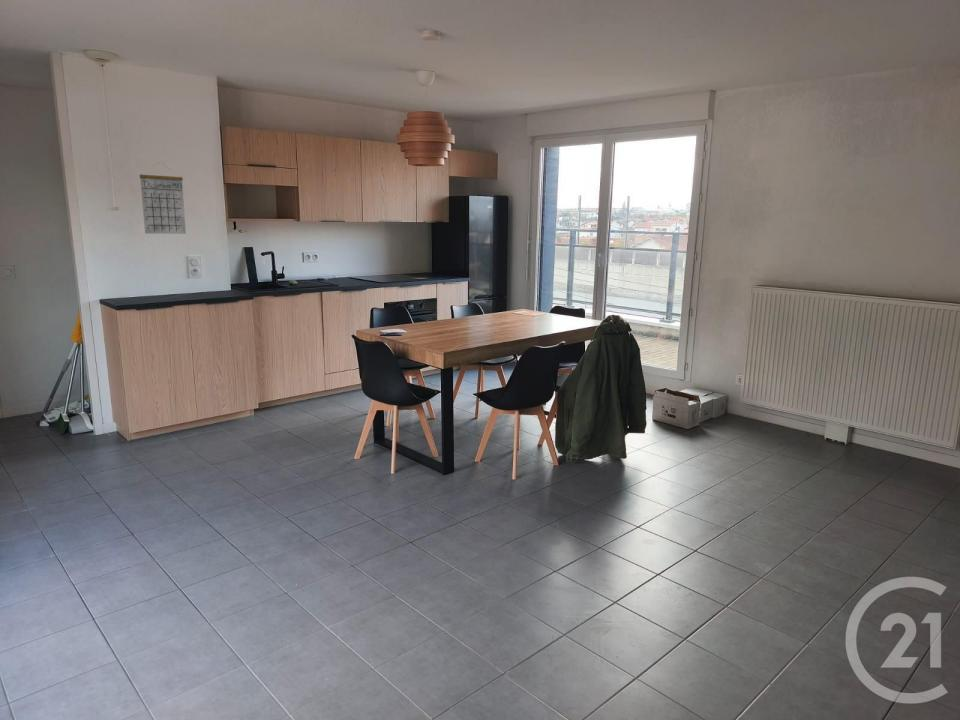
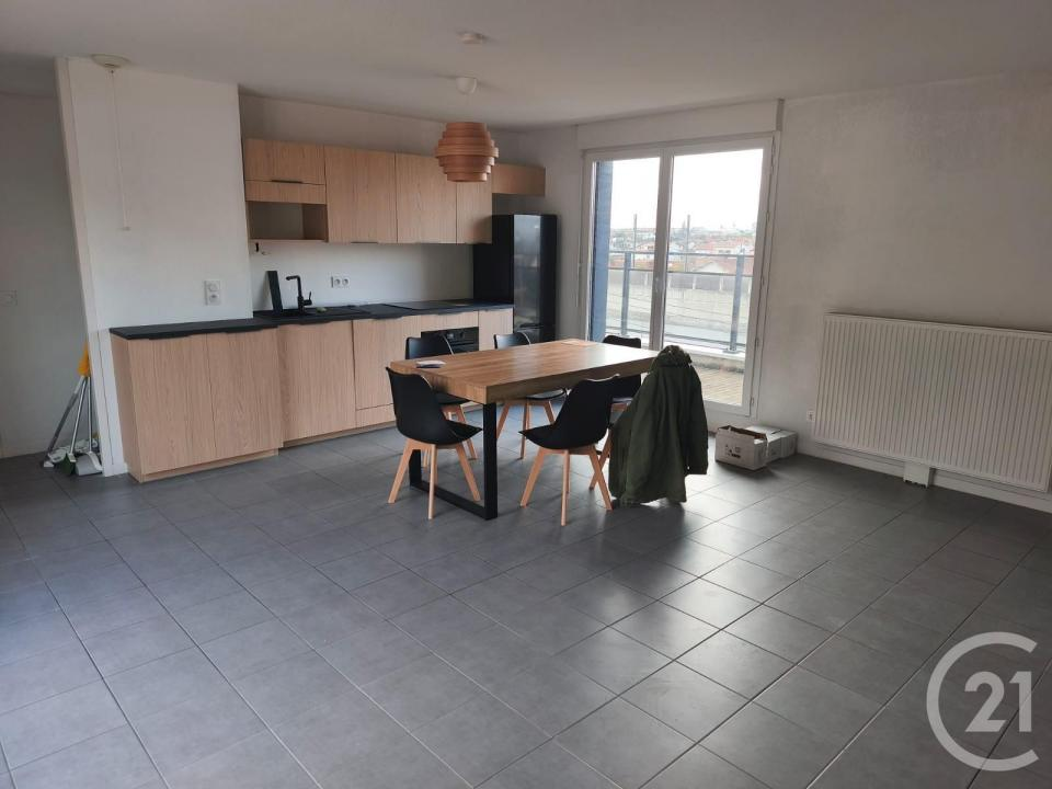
- calendar [139,162,187,235]
